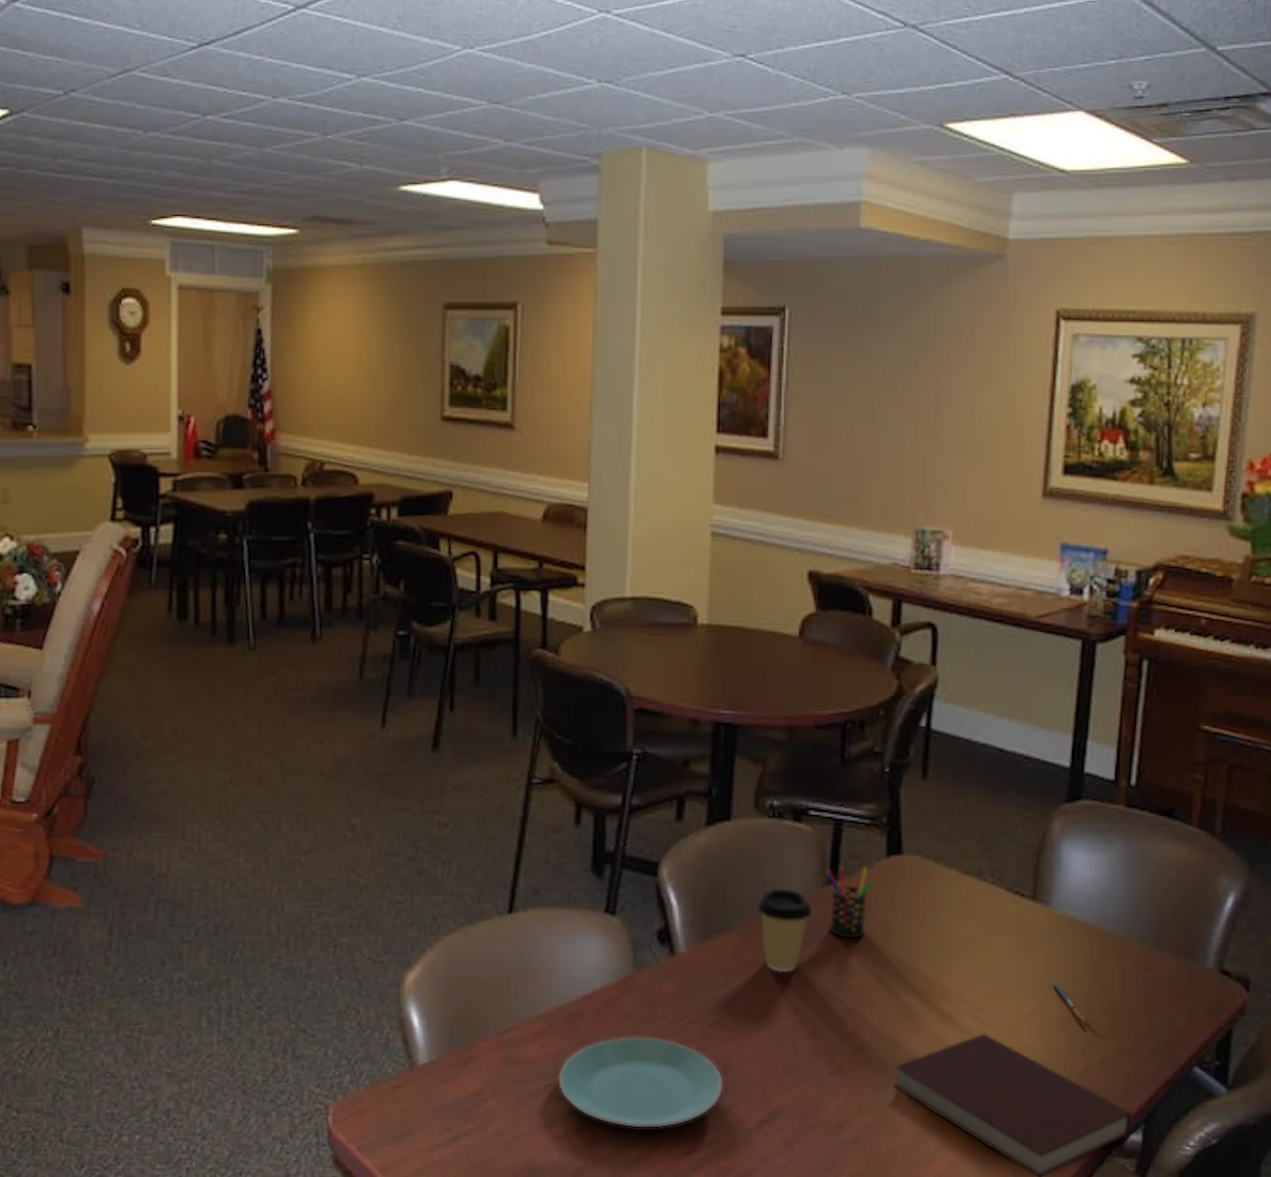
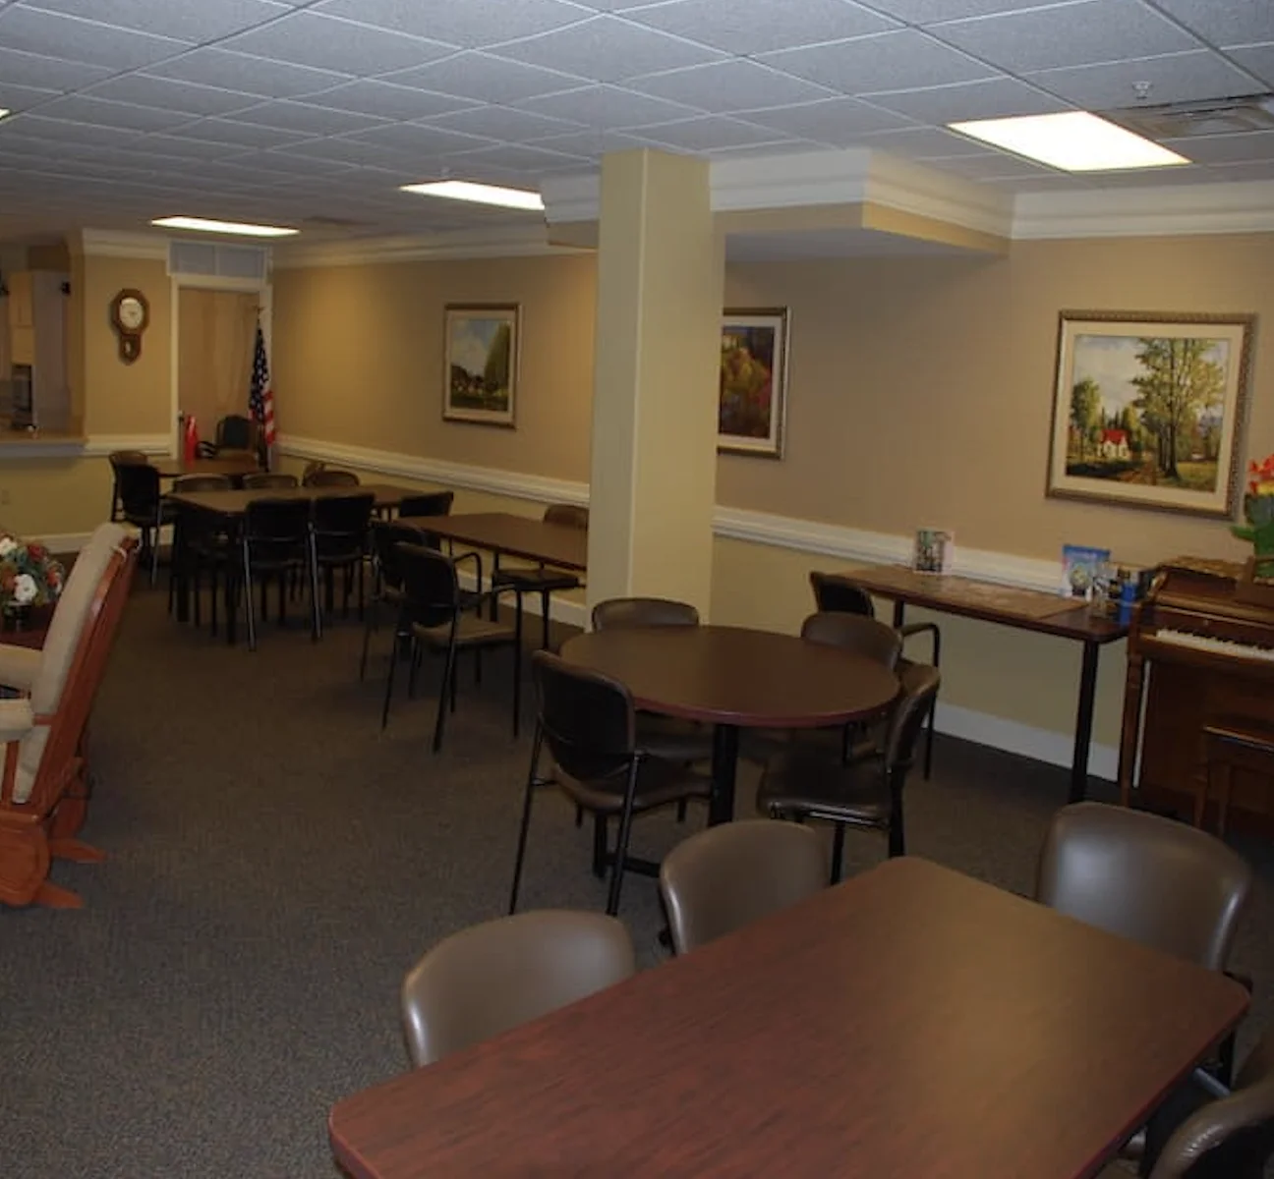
- pen [1052,981,1087,1024]
- pen holder [825,866,874,939]
- notebook [892,1033,1133,1177]
- coffee cup [757,889,813,973]
- plate [558,1036,723,1128]
